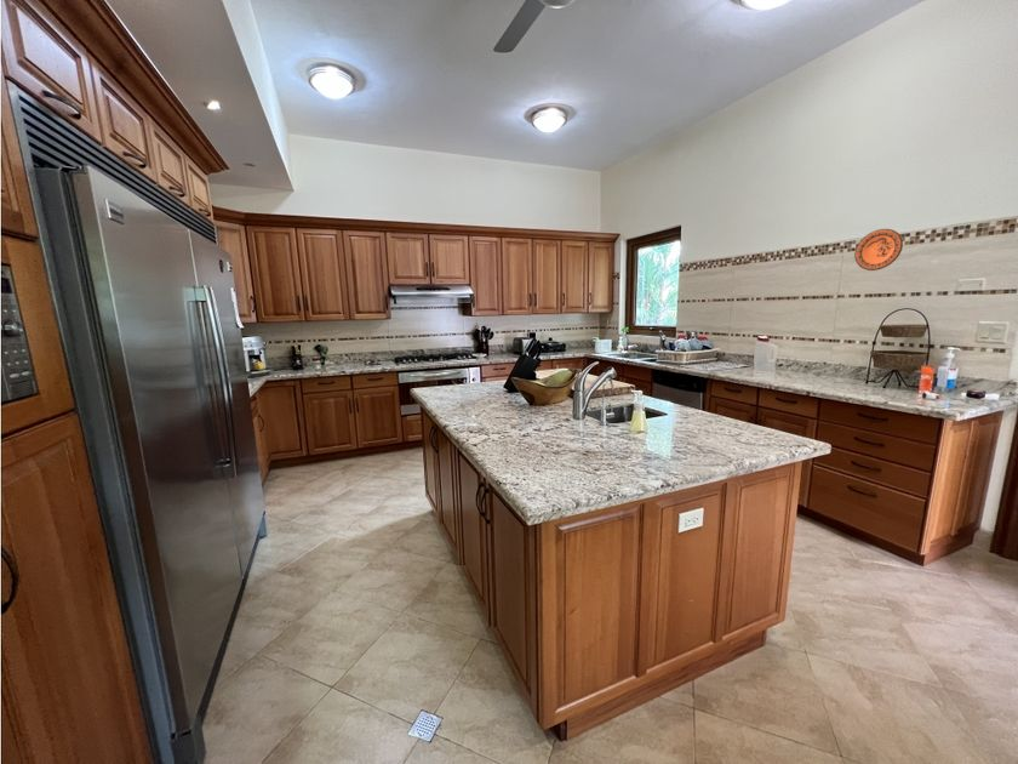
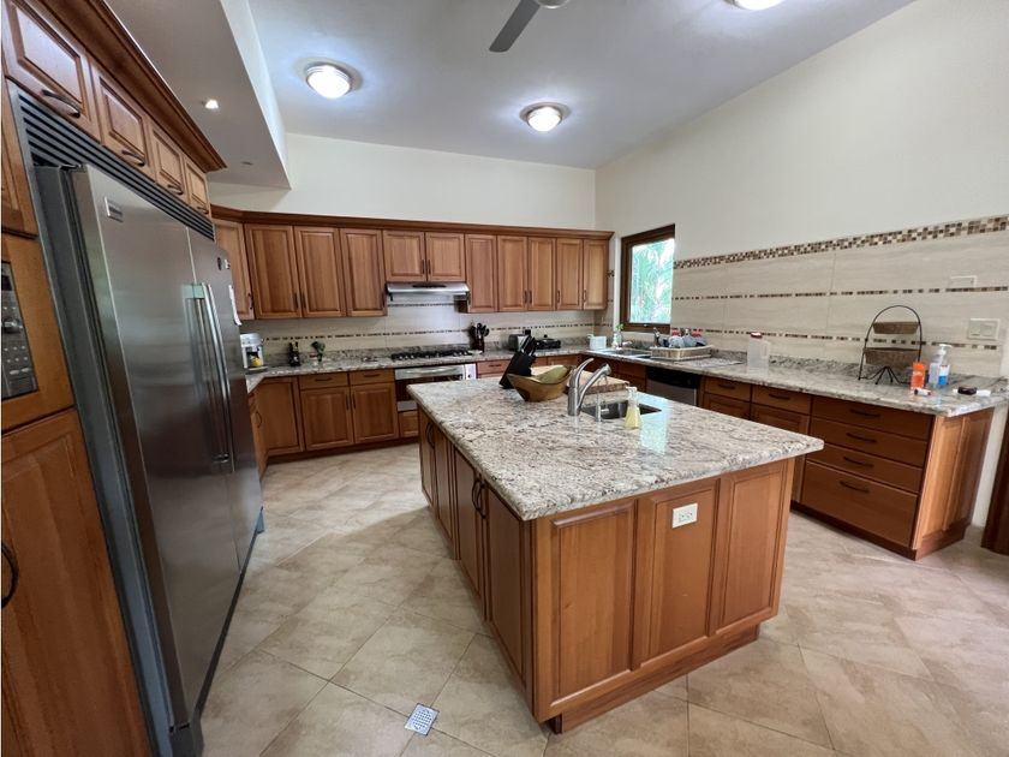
- decorative plate [853,228,904,272]
